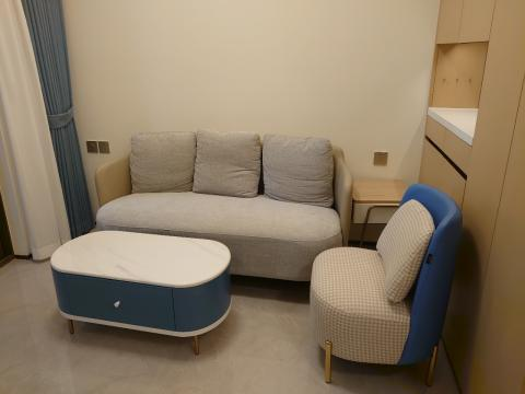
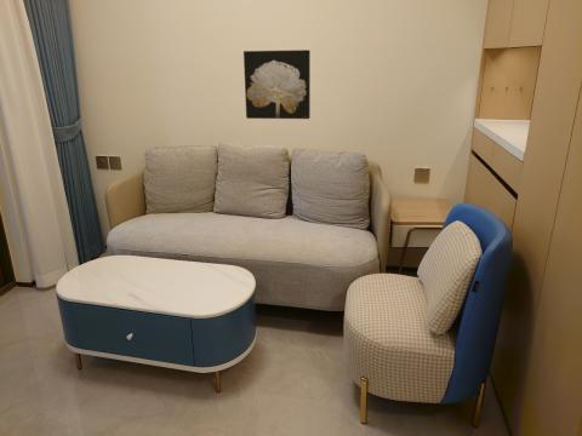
+ wall art [242,48,312,120]
